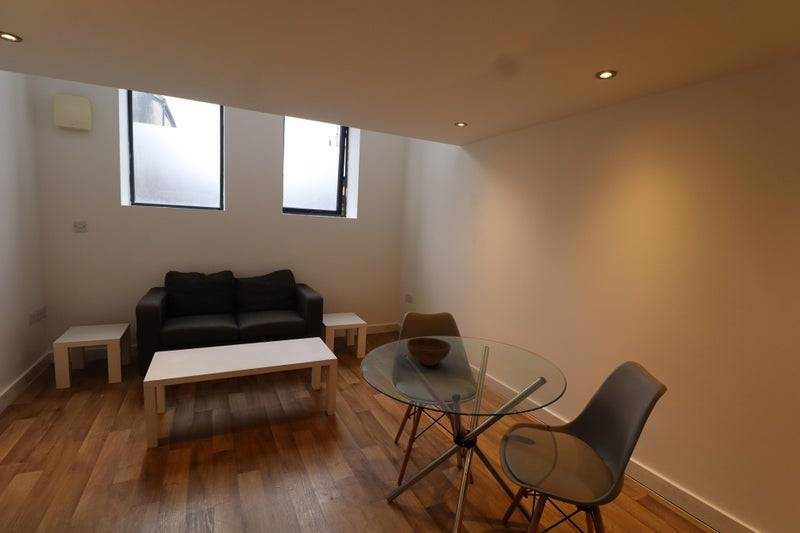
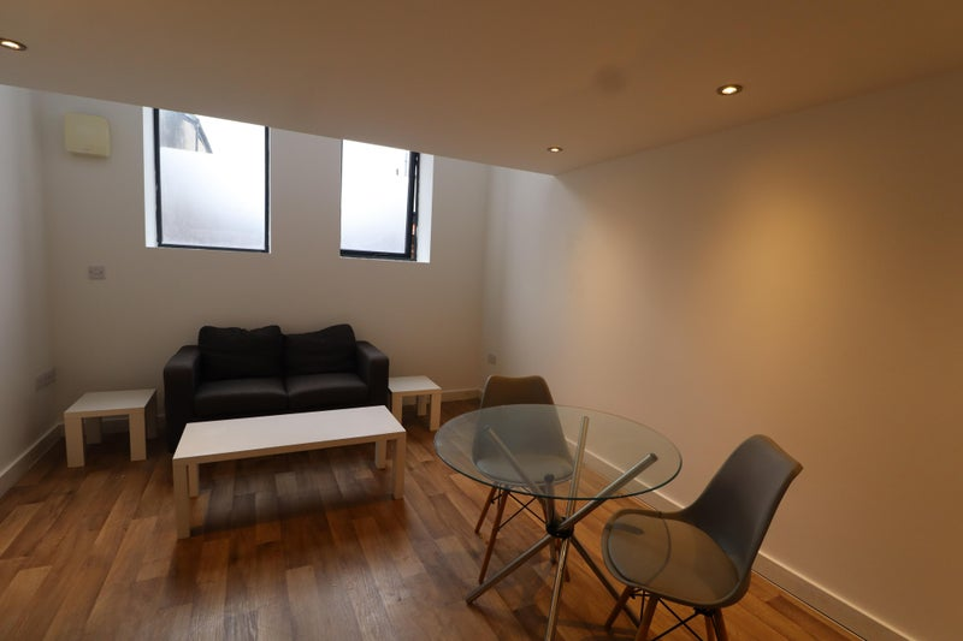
- bowl [406,336,452,367]
